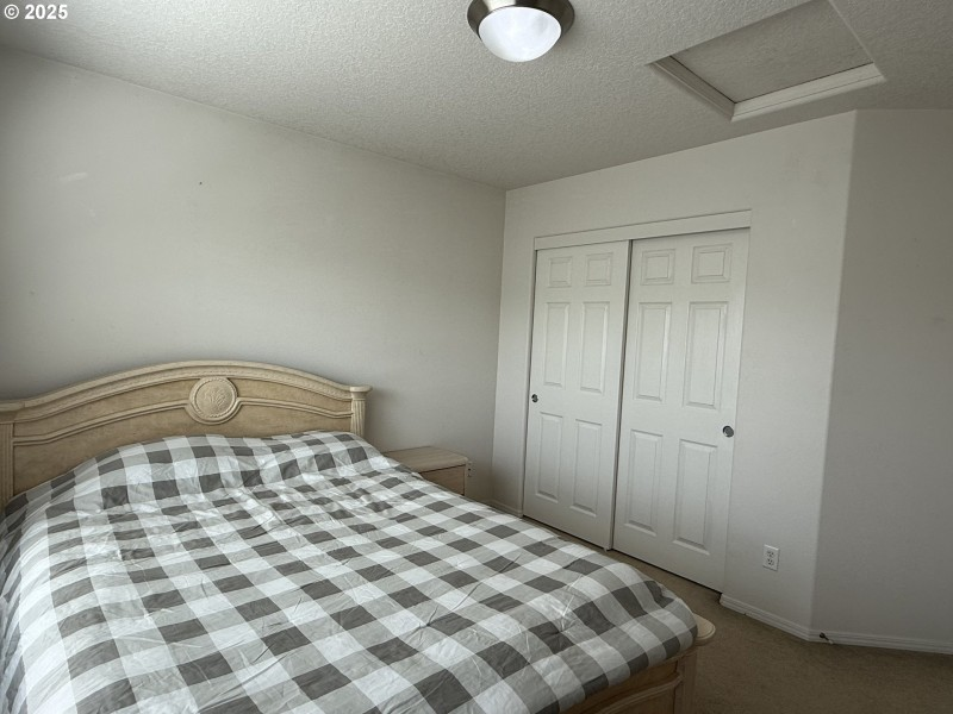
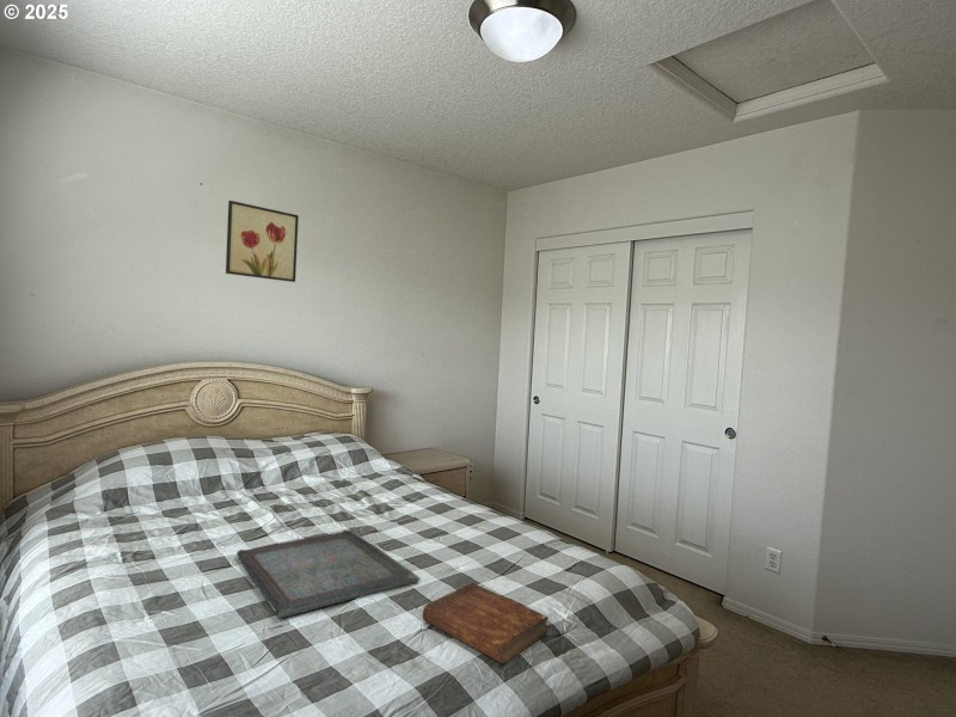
+ bible [422,582,549,664]
+ serving tray [235,528,421,620]
+ wall art [225,200,300,283]
